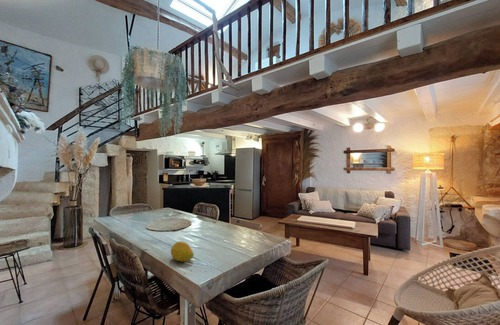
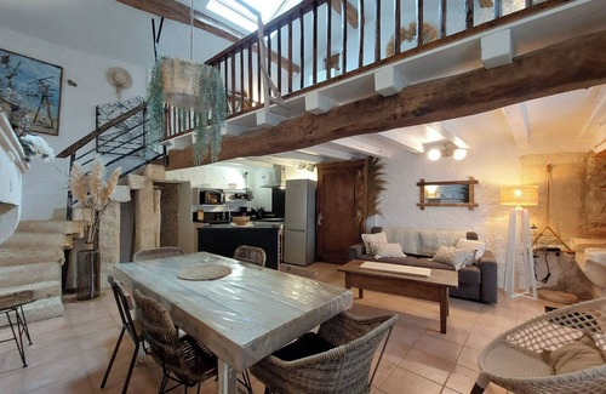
- fruit [170,241,195,262]
